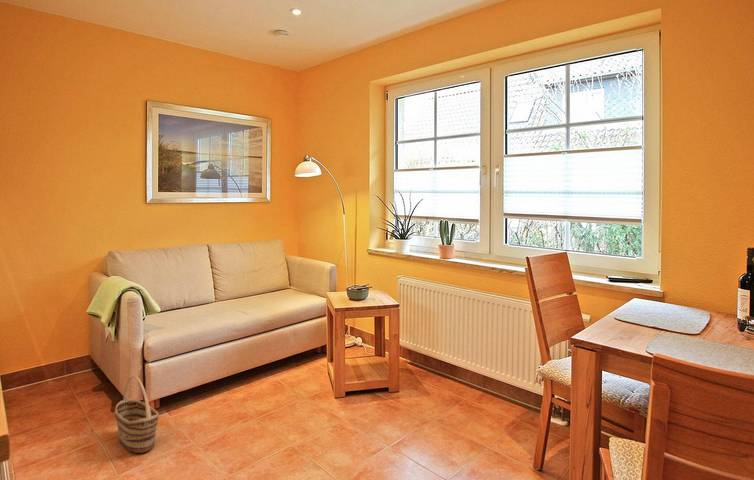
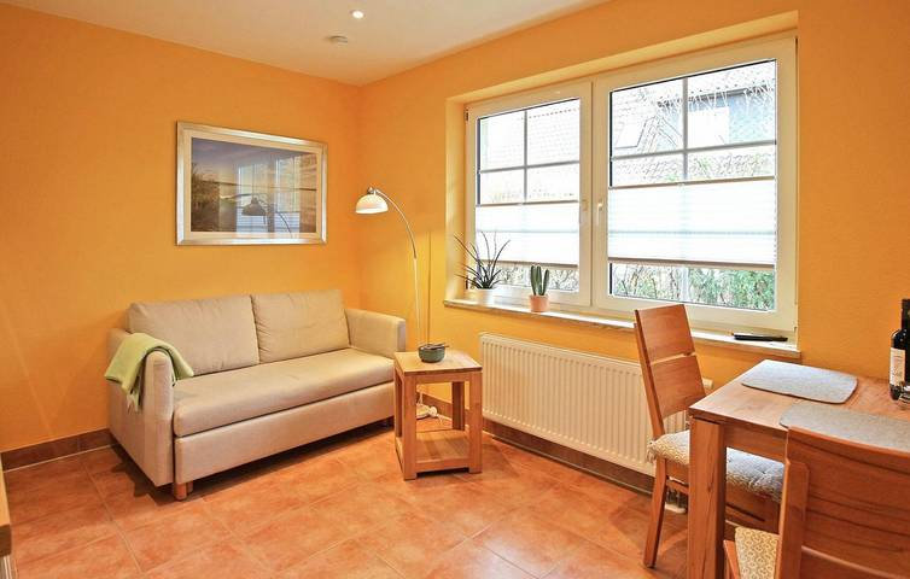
- basket [114,375,159,454]
